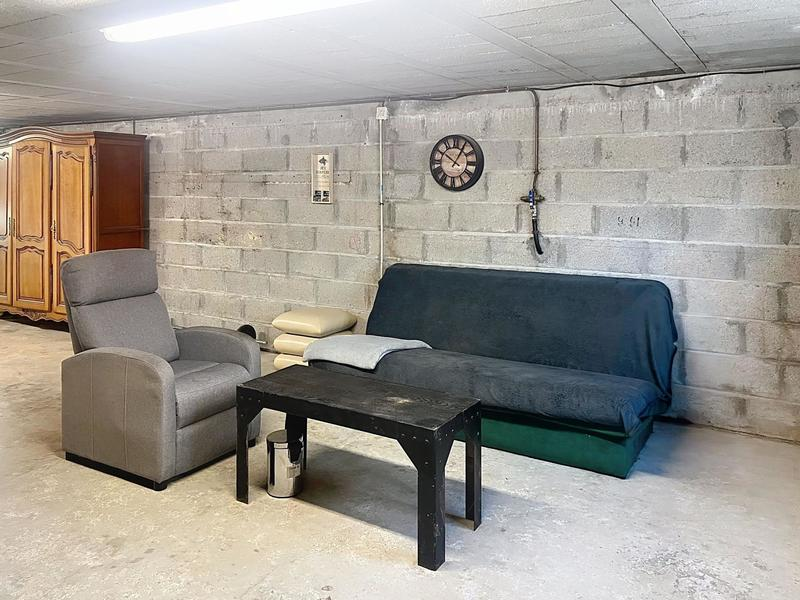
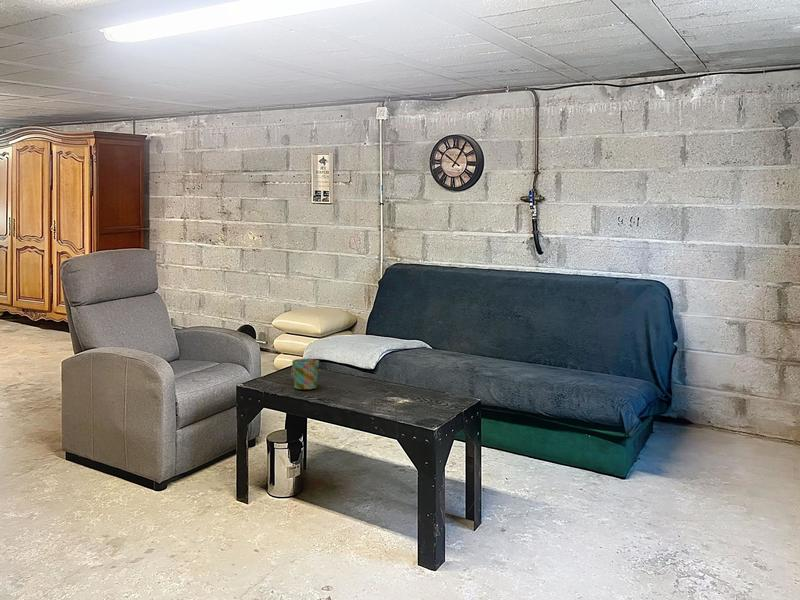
+ mug [290,358,320,390]
